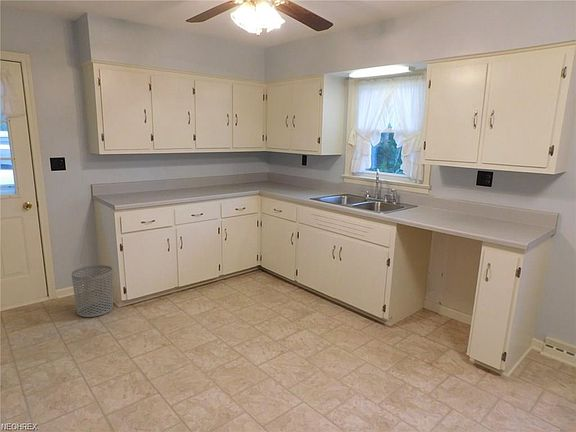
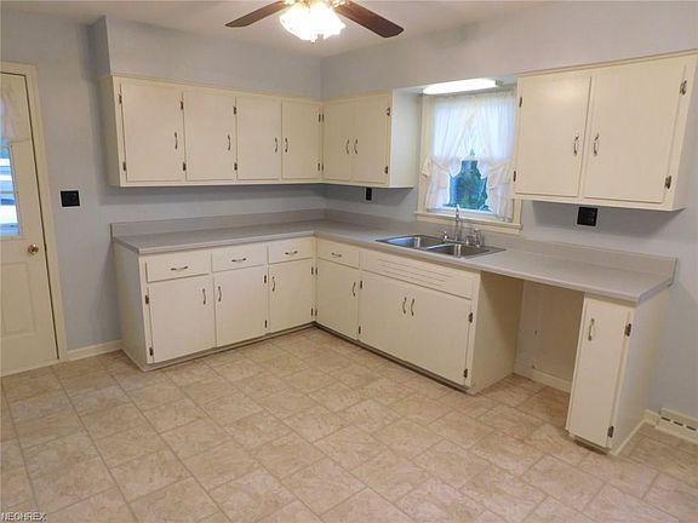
- waste bin [71,264,114,318]
